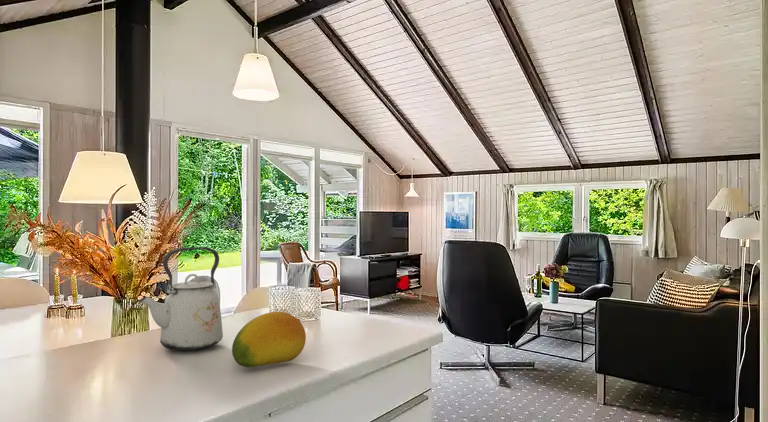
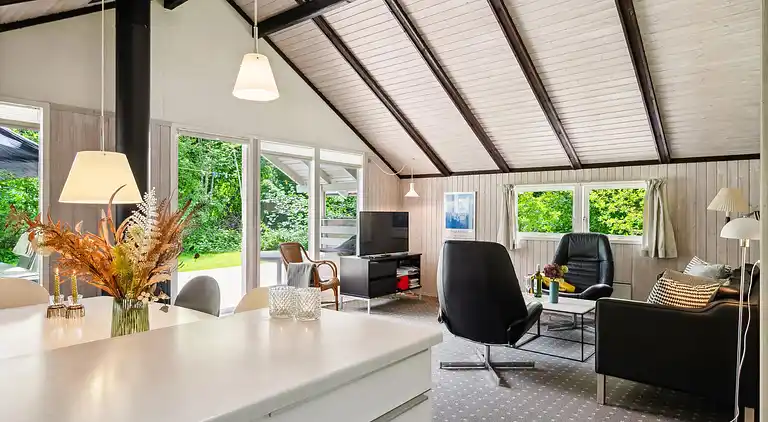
- fruit [231,311,307,368]
- kettle [138,246,224,352]
